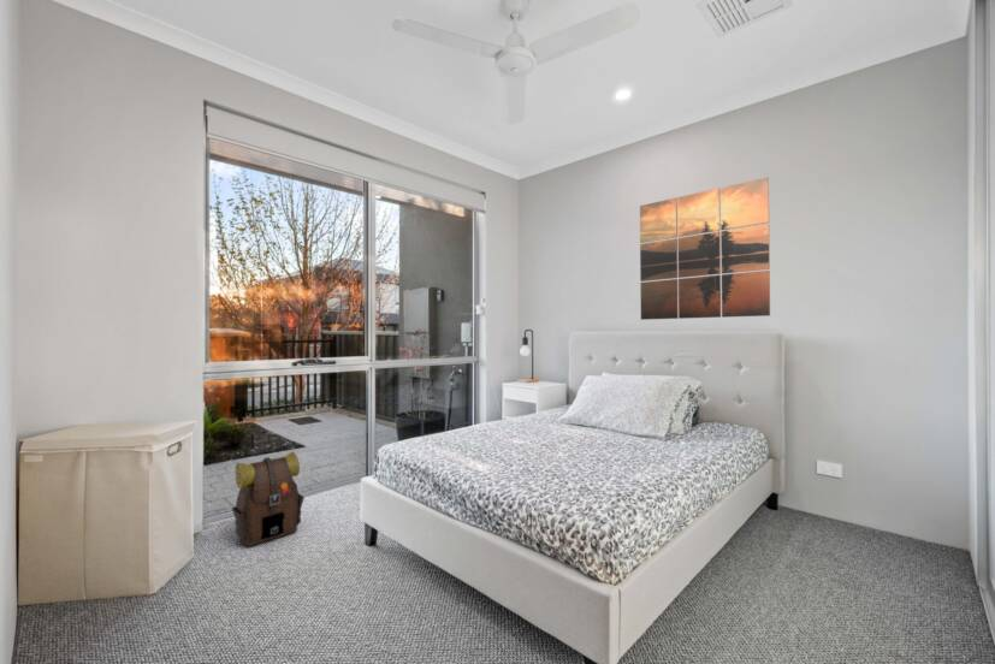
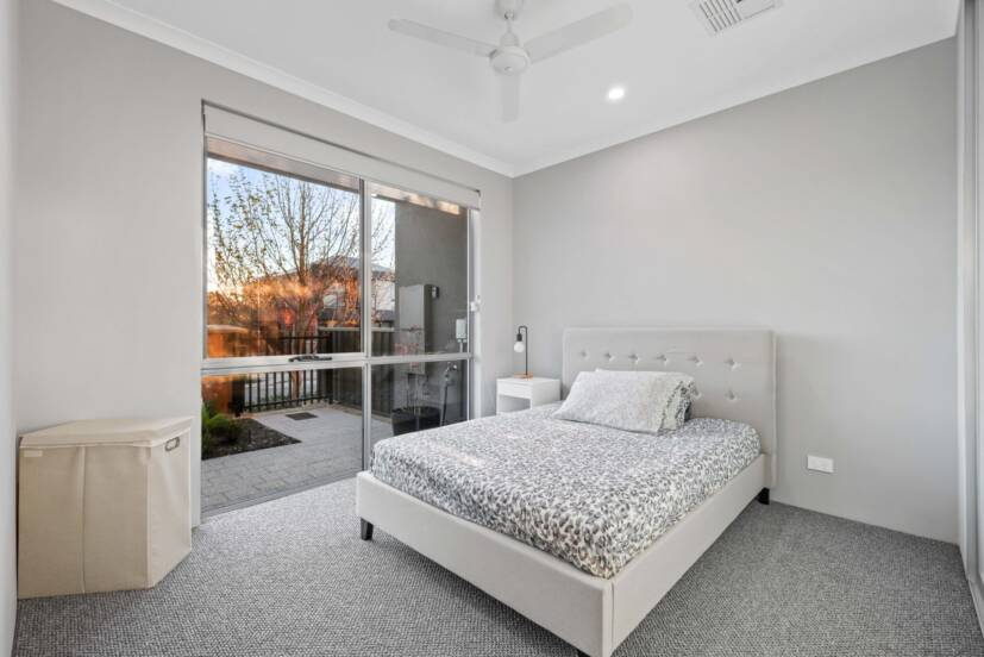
- backpack [231,450,306,547]
- wall art [639,176,771,321]
